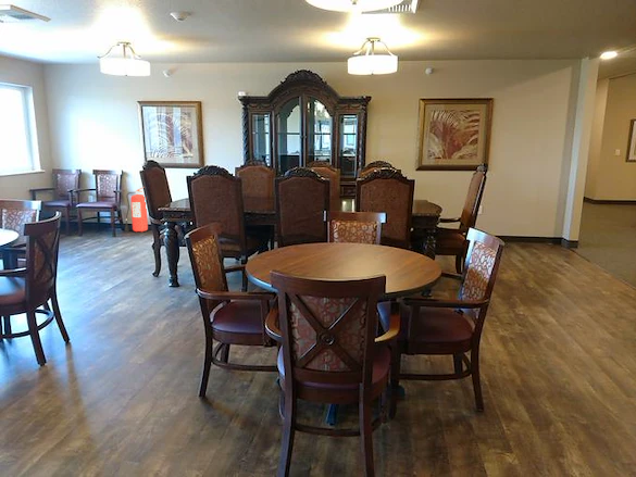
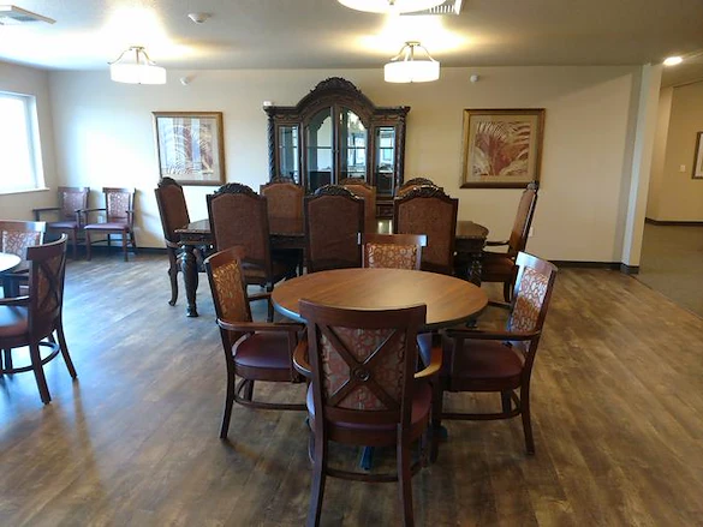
- fire extinguisher [124,187,149,233]
